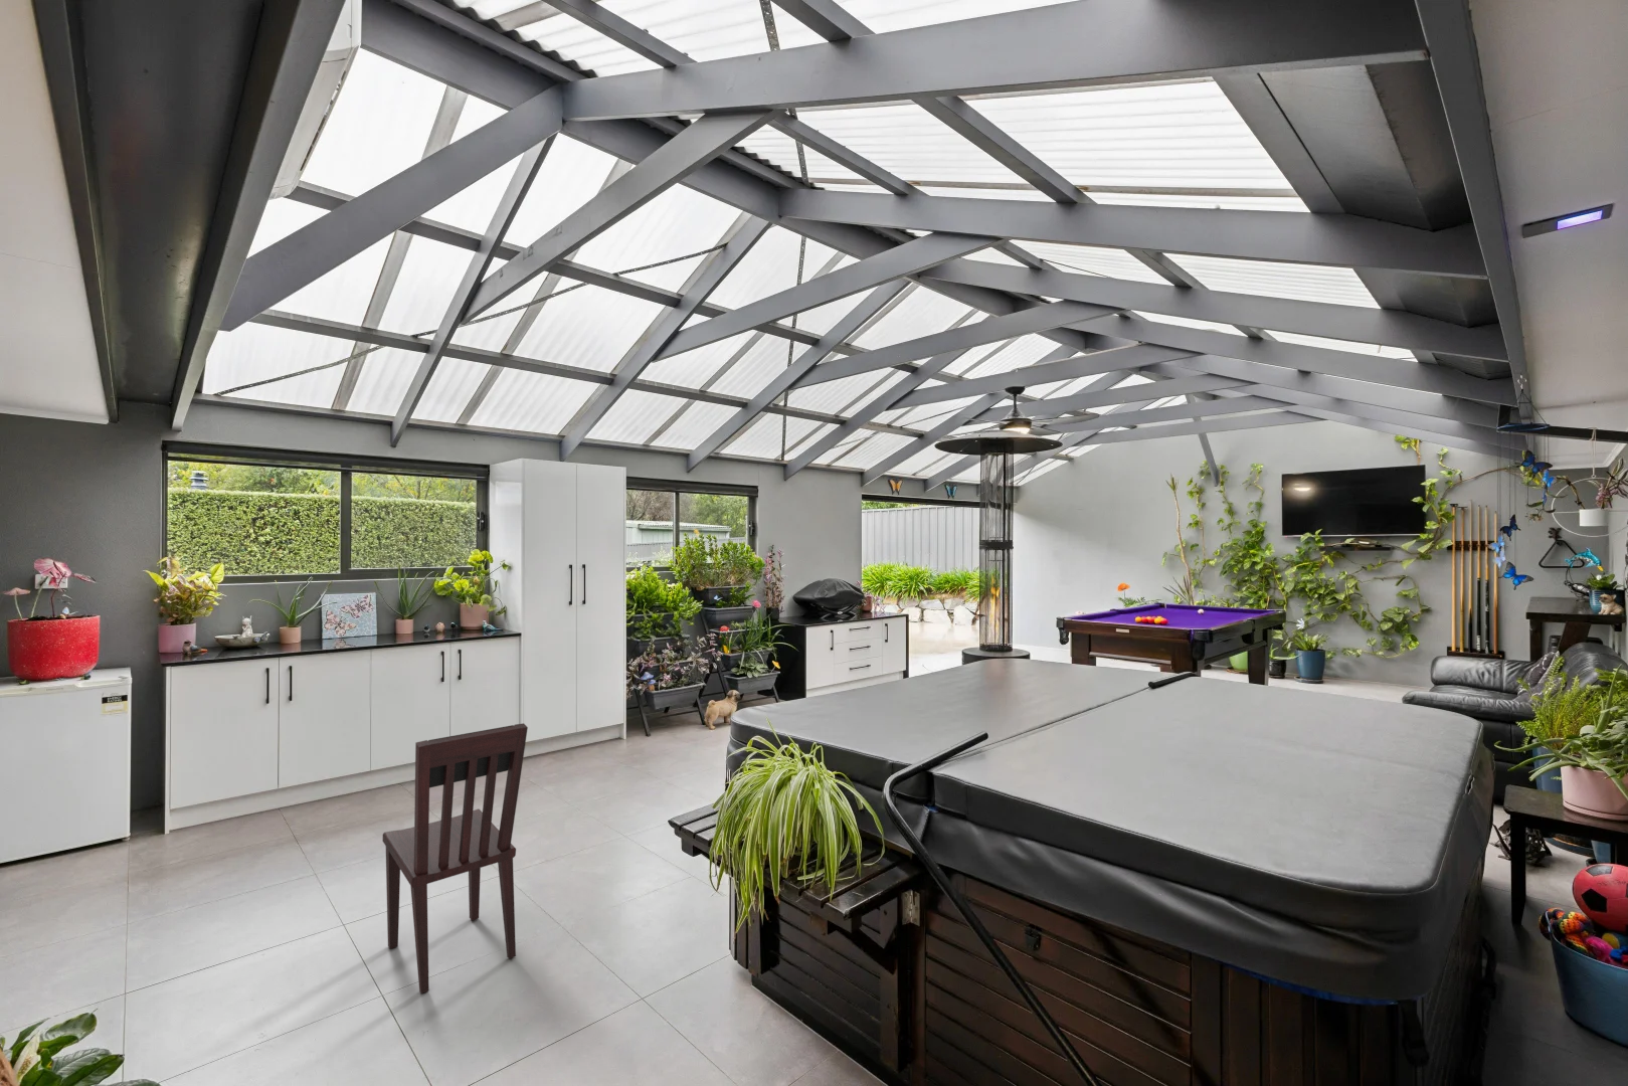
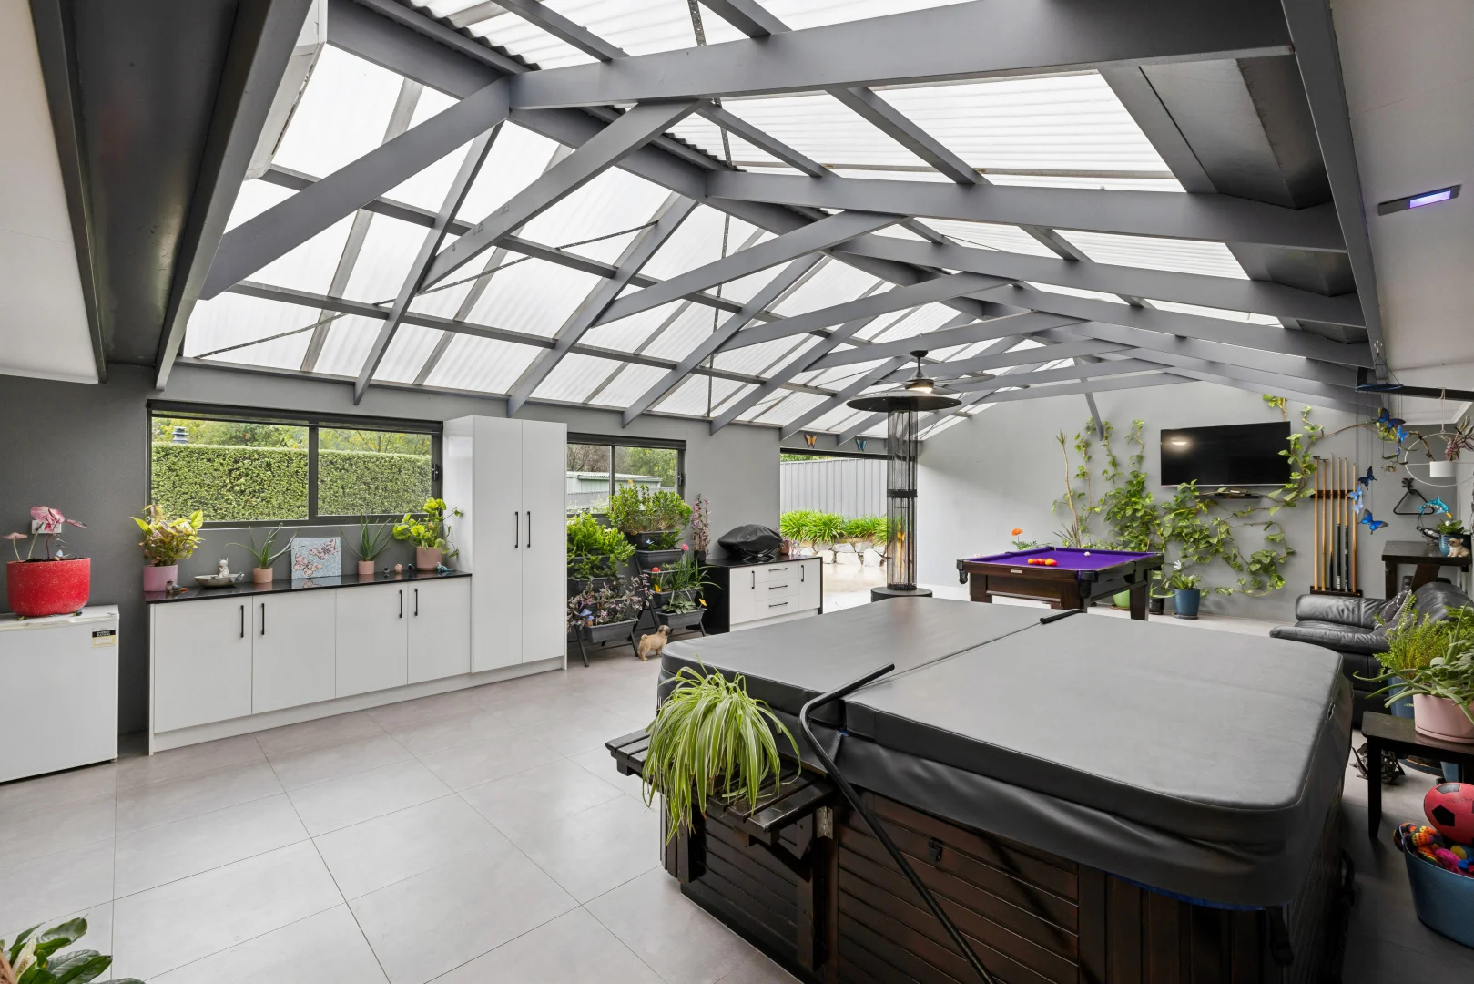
- dining chair [381,722,529,995]
